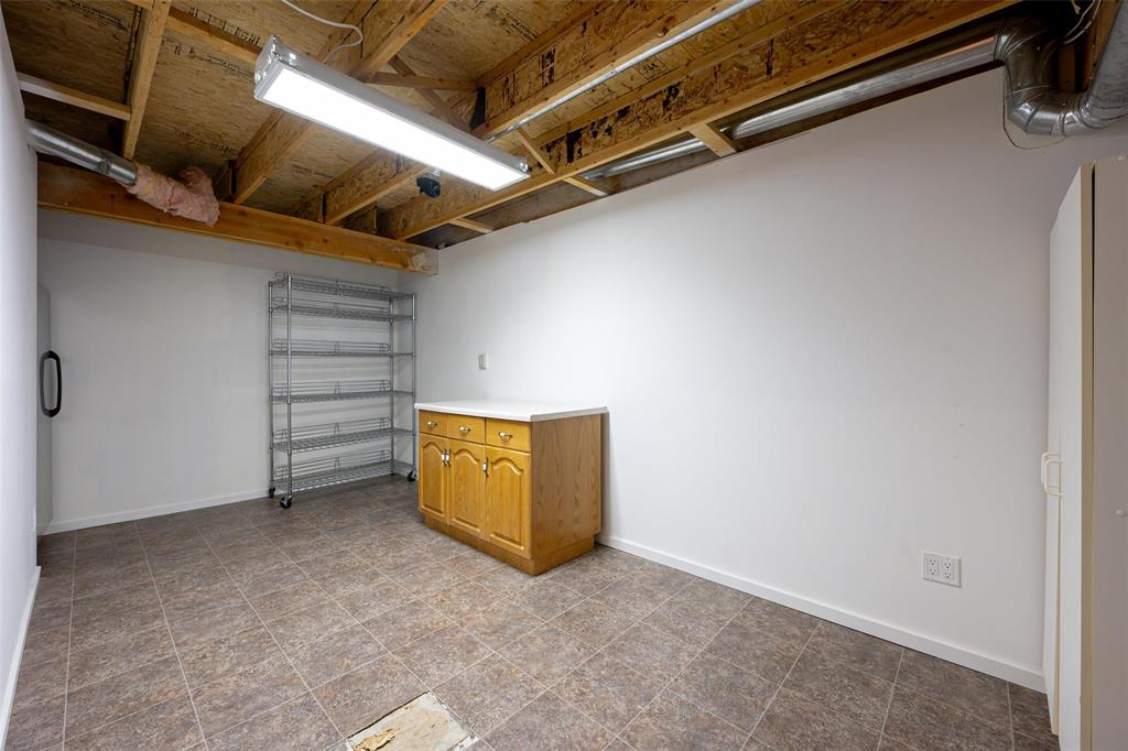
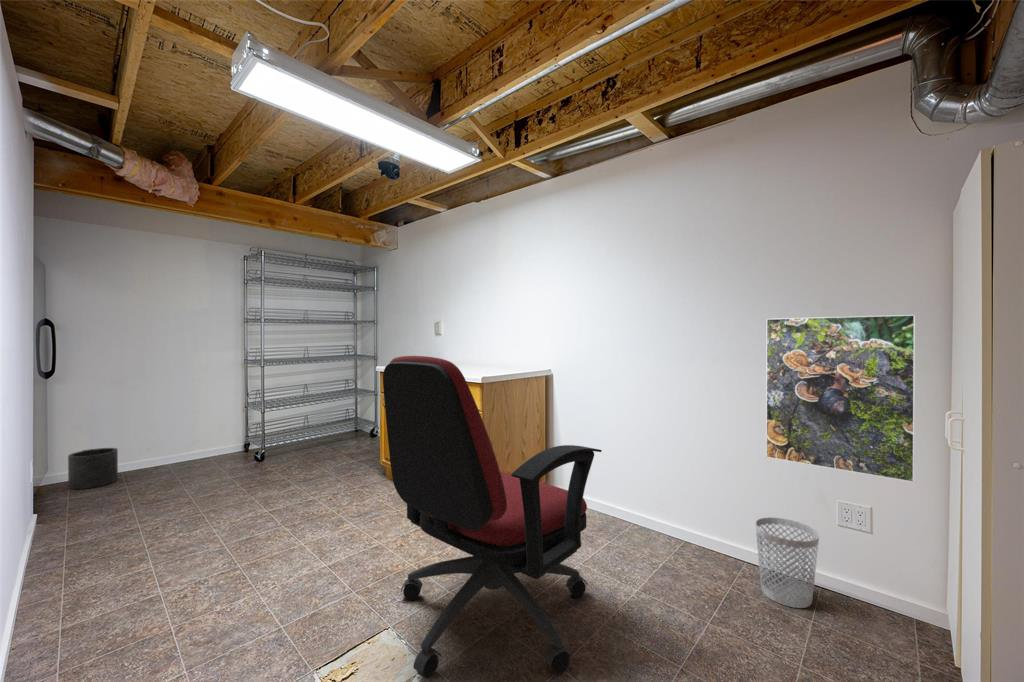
+ office chair [382,355,602,680]
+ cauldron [67,447,119,490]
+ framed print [765,314,916,483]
+ wastebasket [754,516,820,609]
